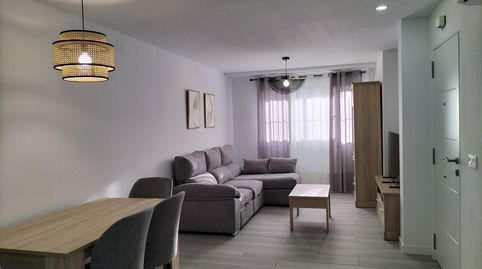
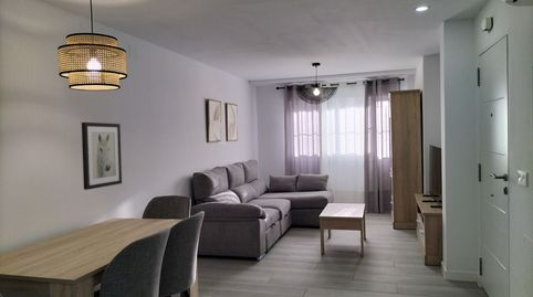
+ wall art [81,121,123,191]
